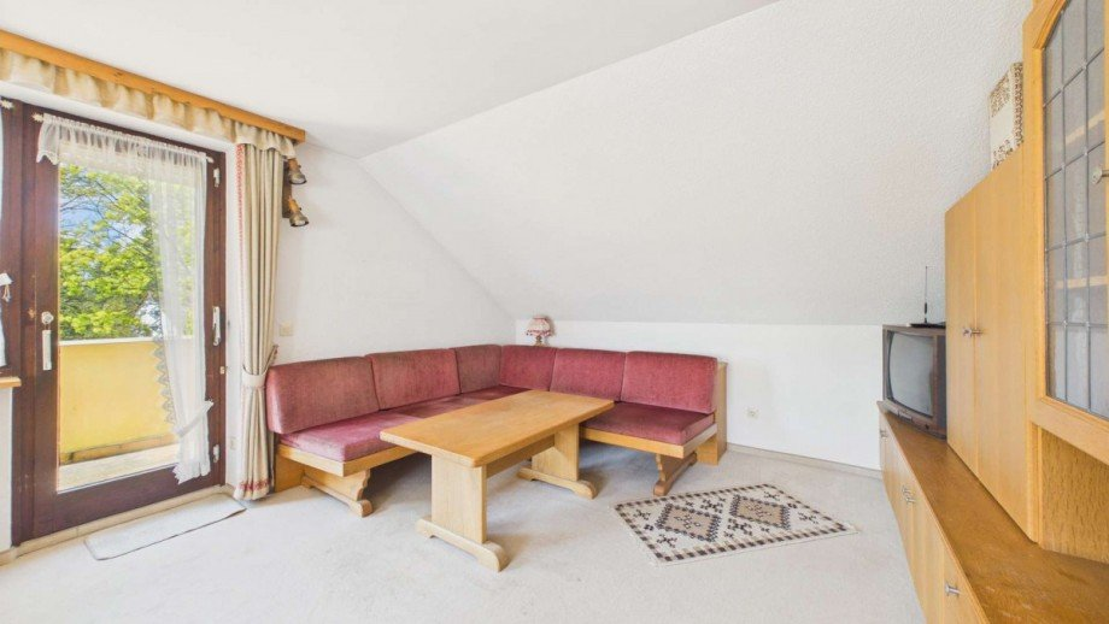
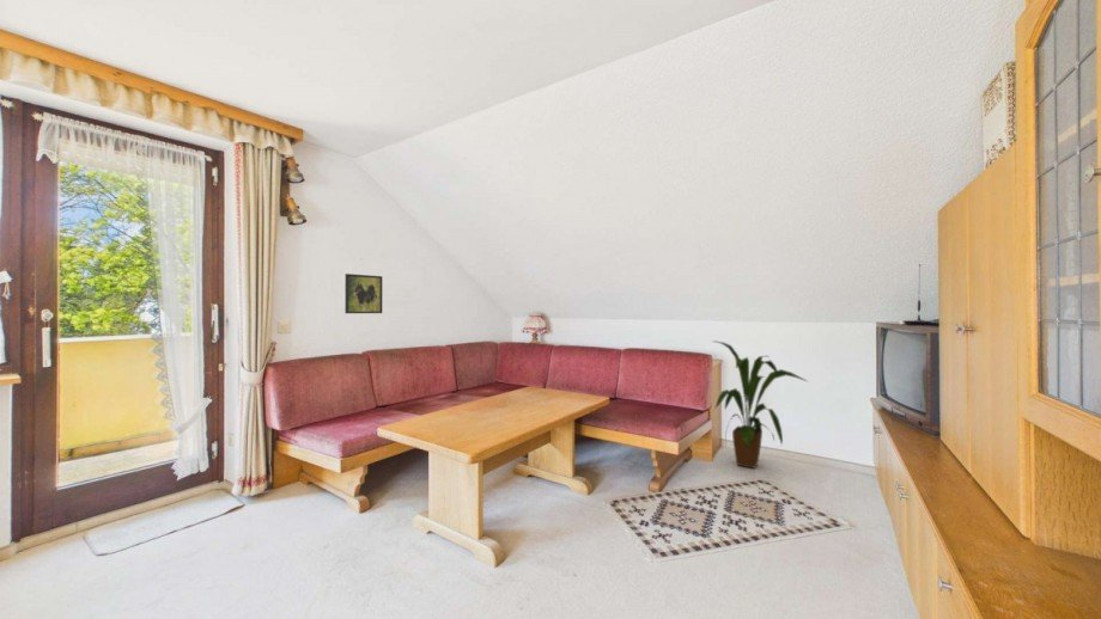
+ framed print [343,272,383,314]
+ house plant [712,339,809,470]
